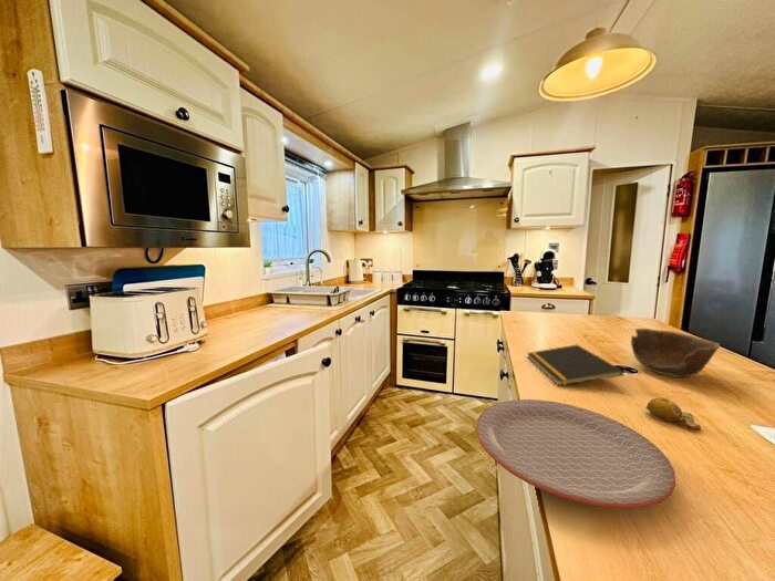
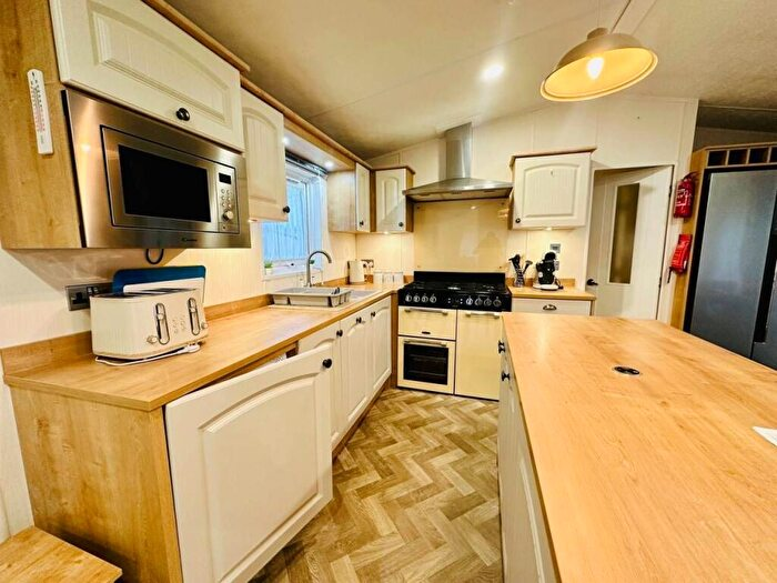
- notepad [526,344,626,386]
- fruit [645,396,702,429]
- bowl [630,328,721,378]
- plate [475,398,676,510]
